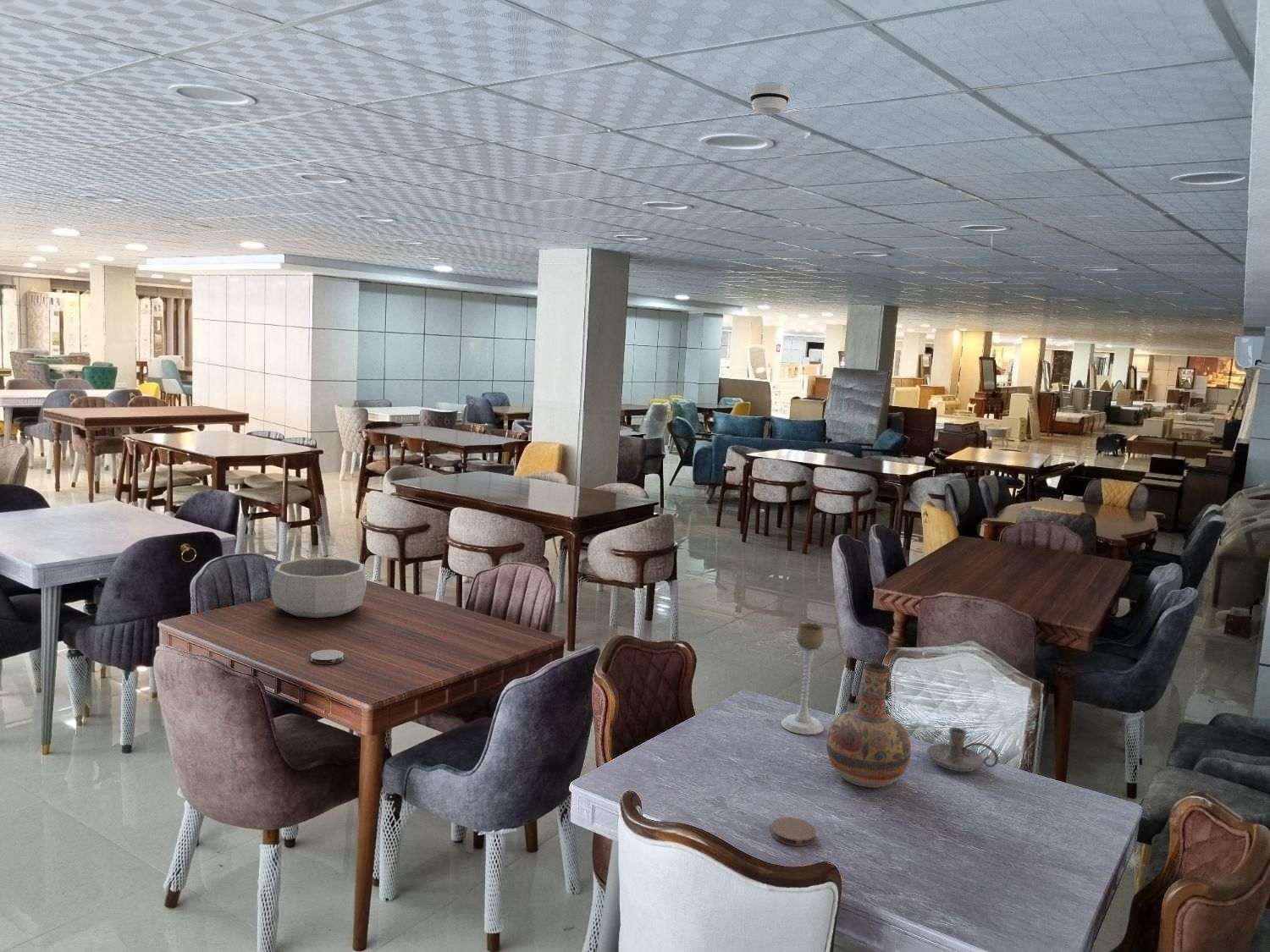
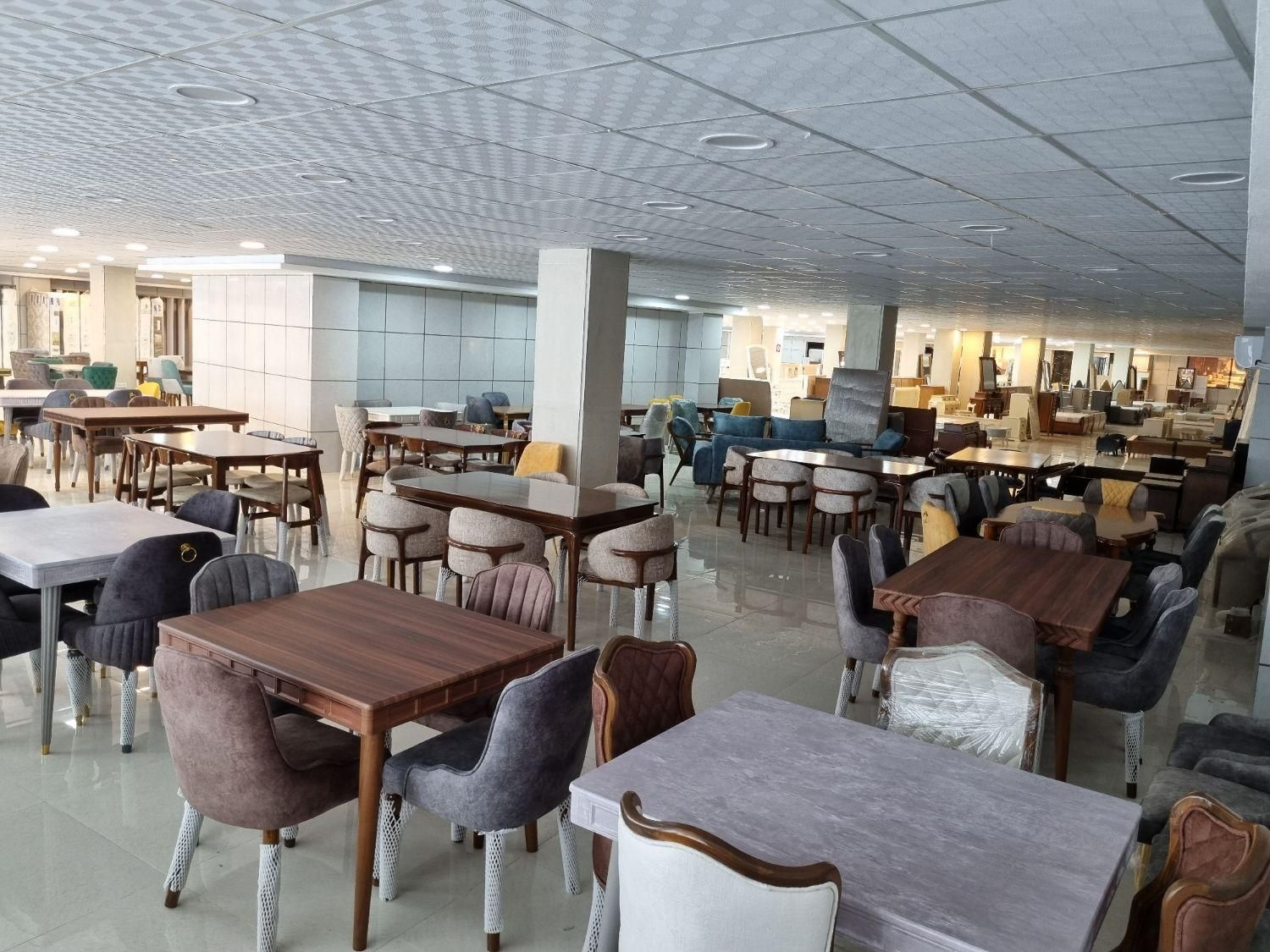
- decorative bowl [270,557,367,619]
- candle holder [926,726,999,773]
- coaster [310,649,345,665]
- vase [826,662,912,789]
- coaster [770,817,817,847]
- candle holder [781,622,825,735]
- smoke detector [749,81,790,115]
